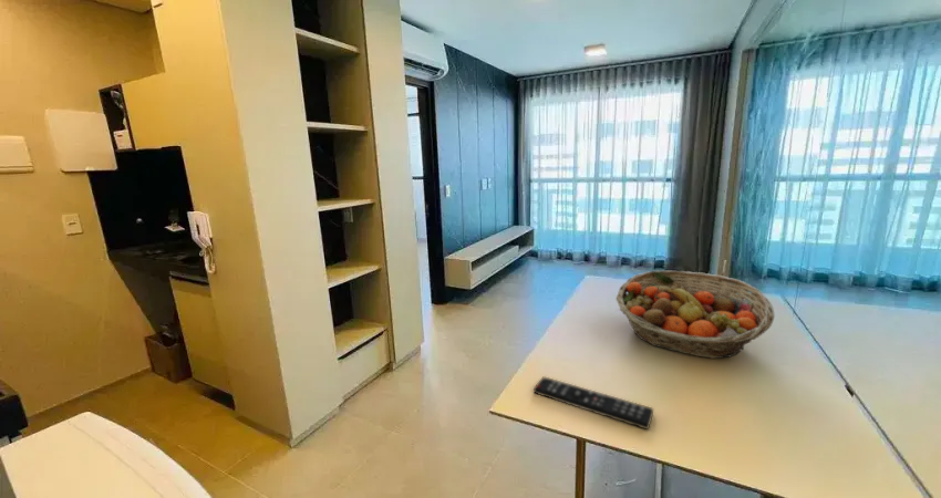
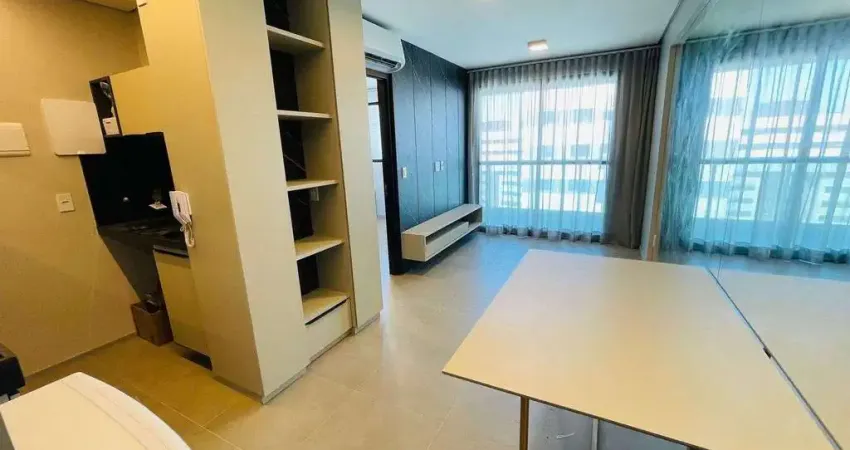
- remote control [532,375,654,430]
- fruit basket [616,270,776,360]
